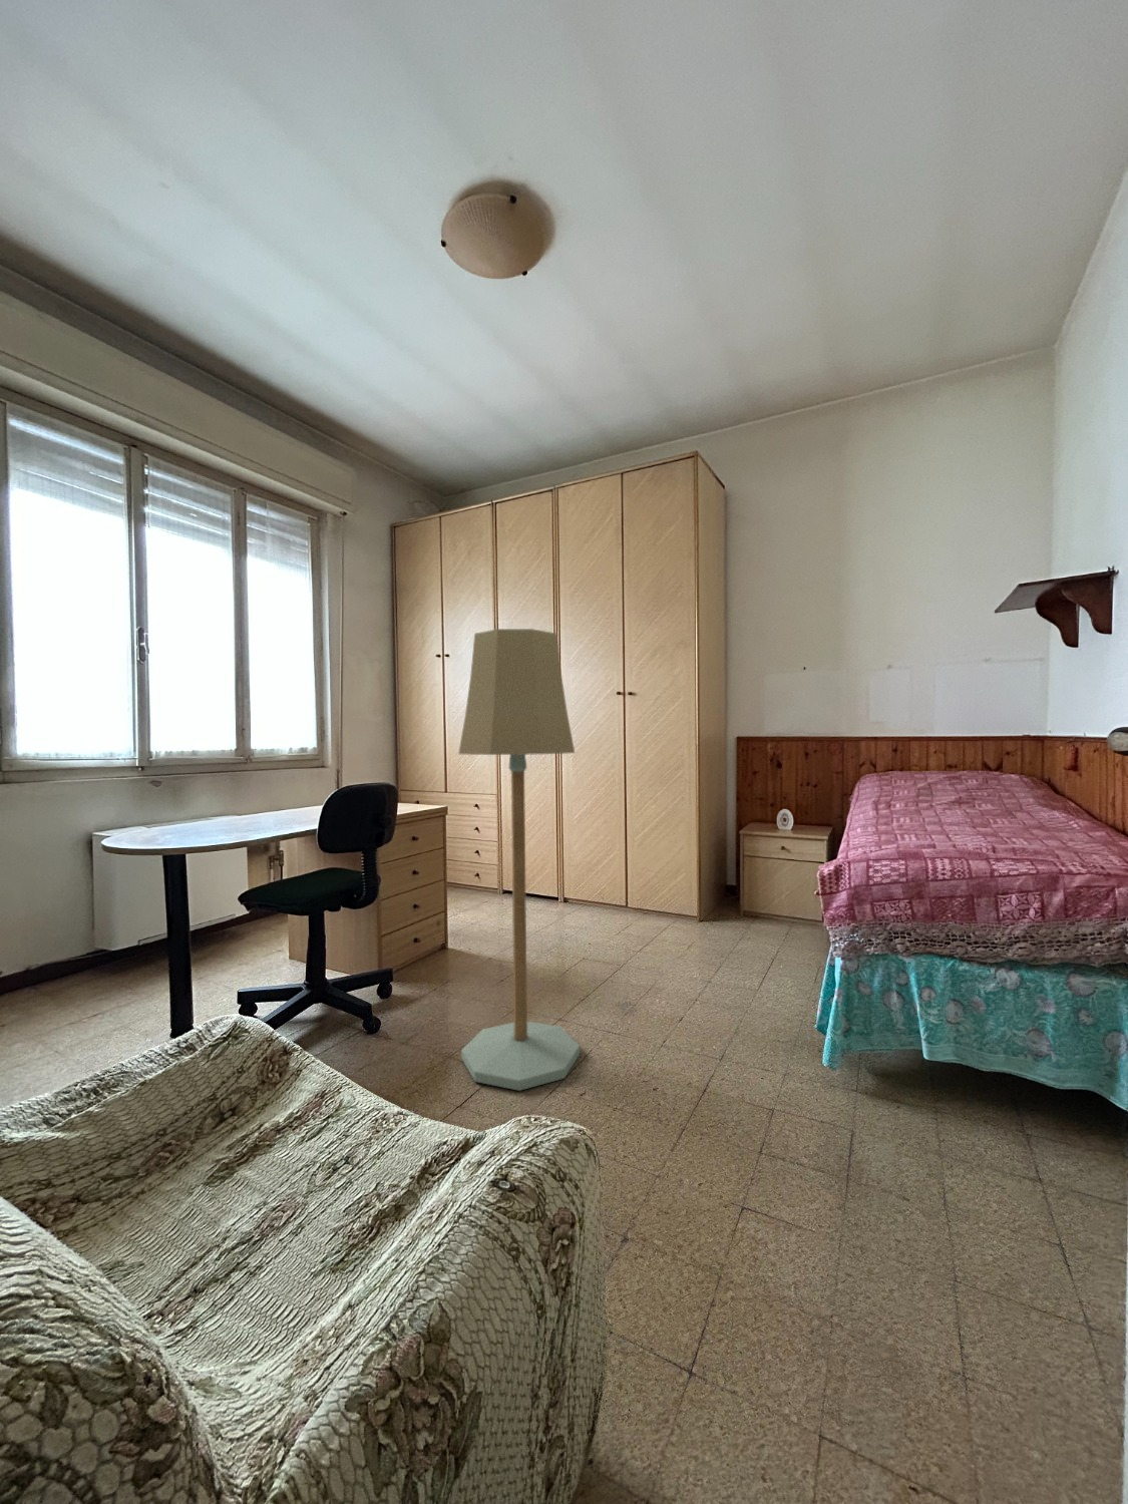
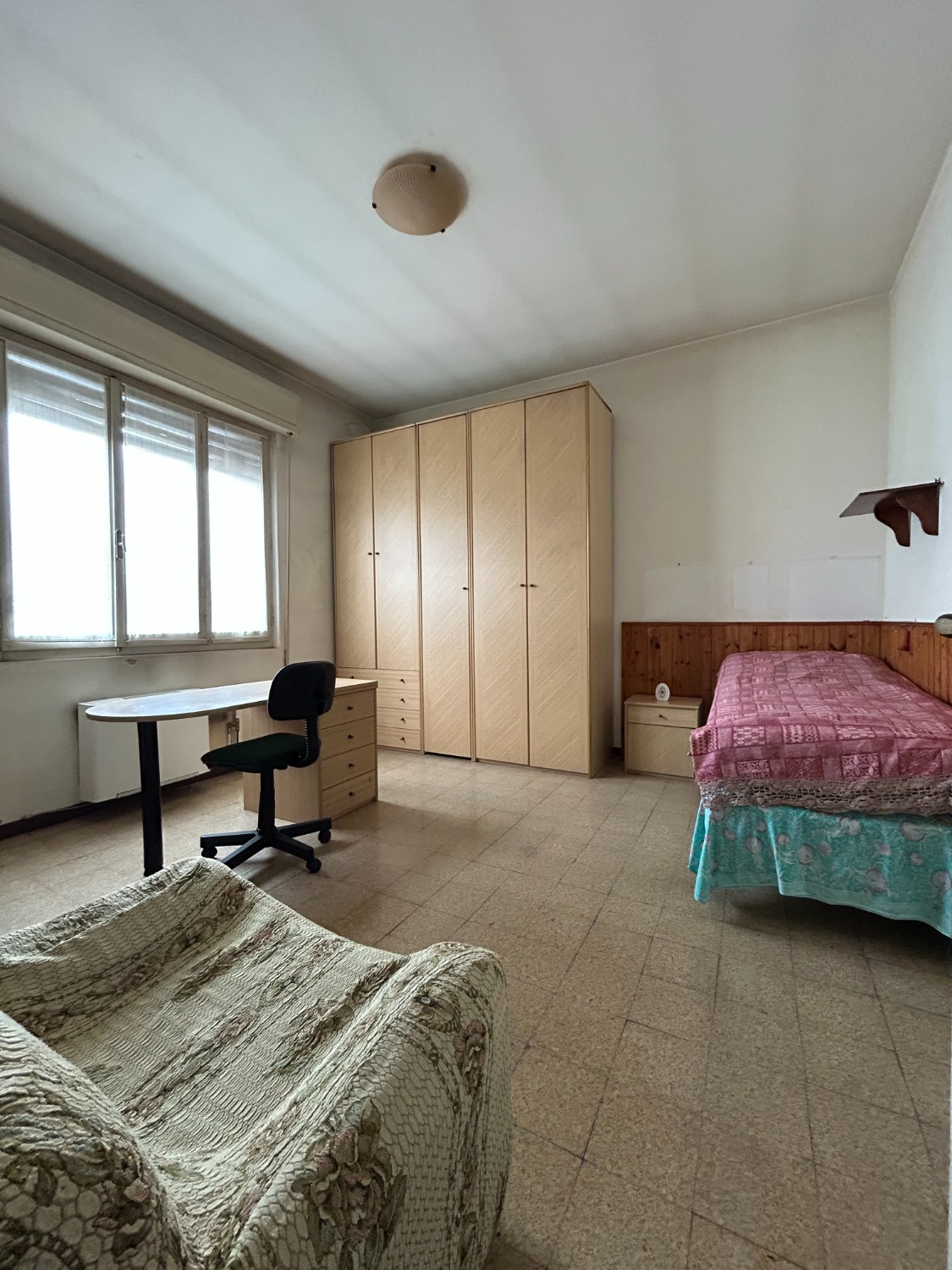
- floor lamp [457,628,581,1092]
